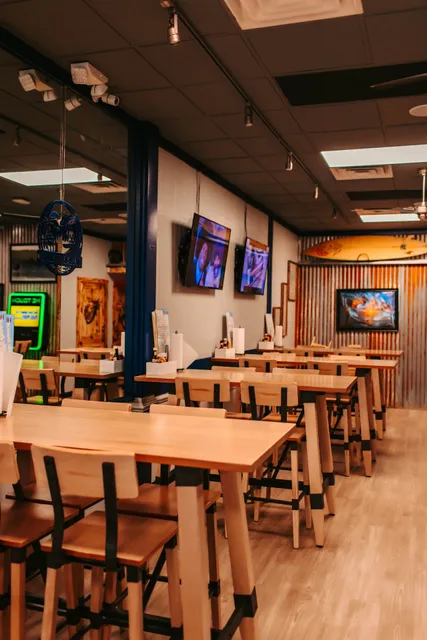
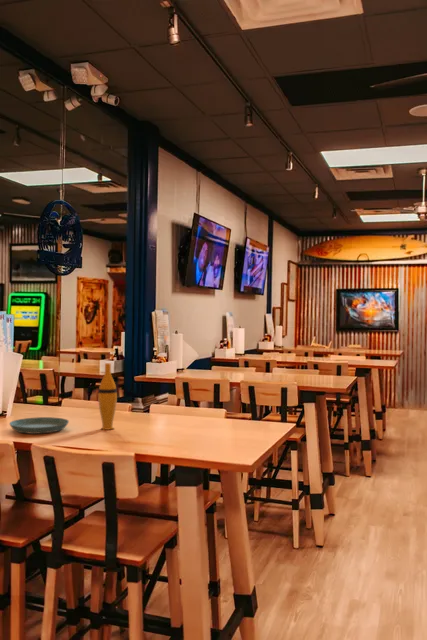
+ saucer [8,416,70,435]
+ vase [97,362,118,431]
